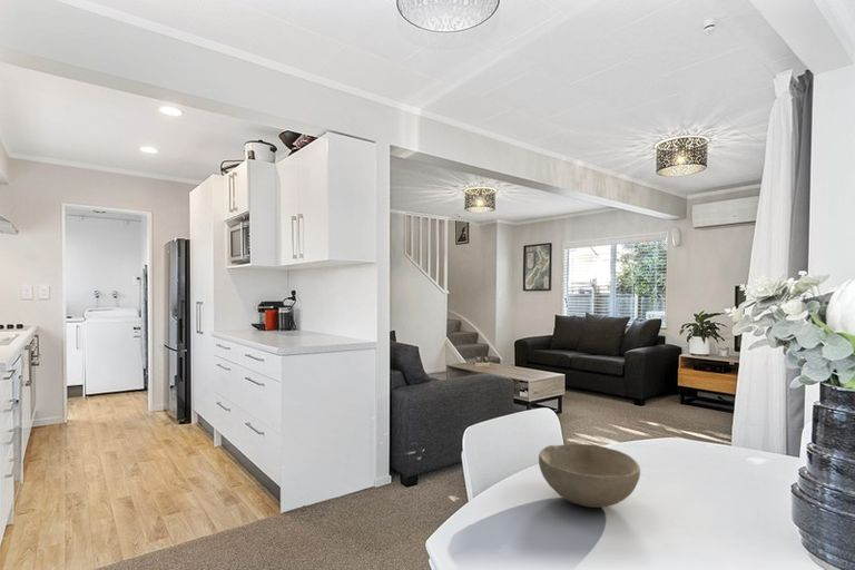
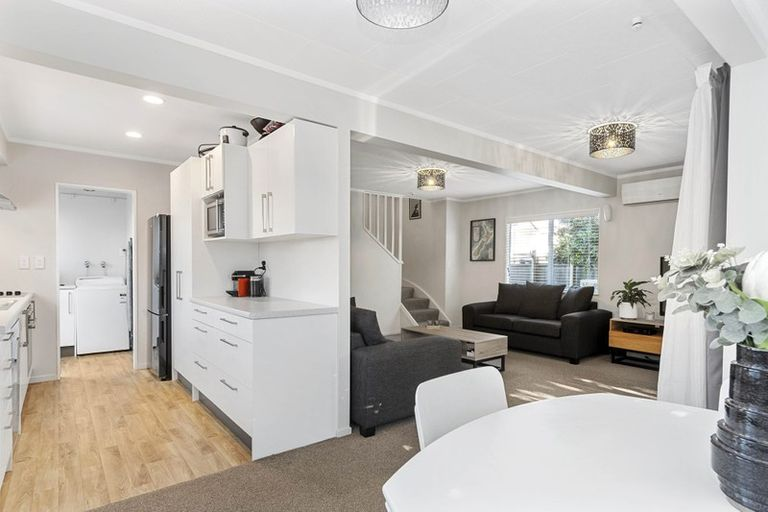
- bowl [538,443,641,509]
